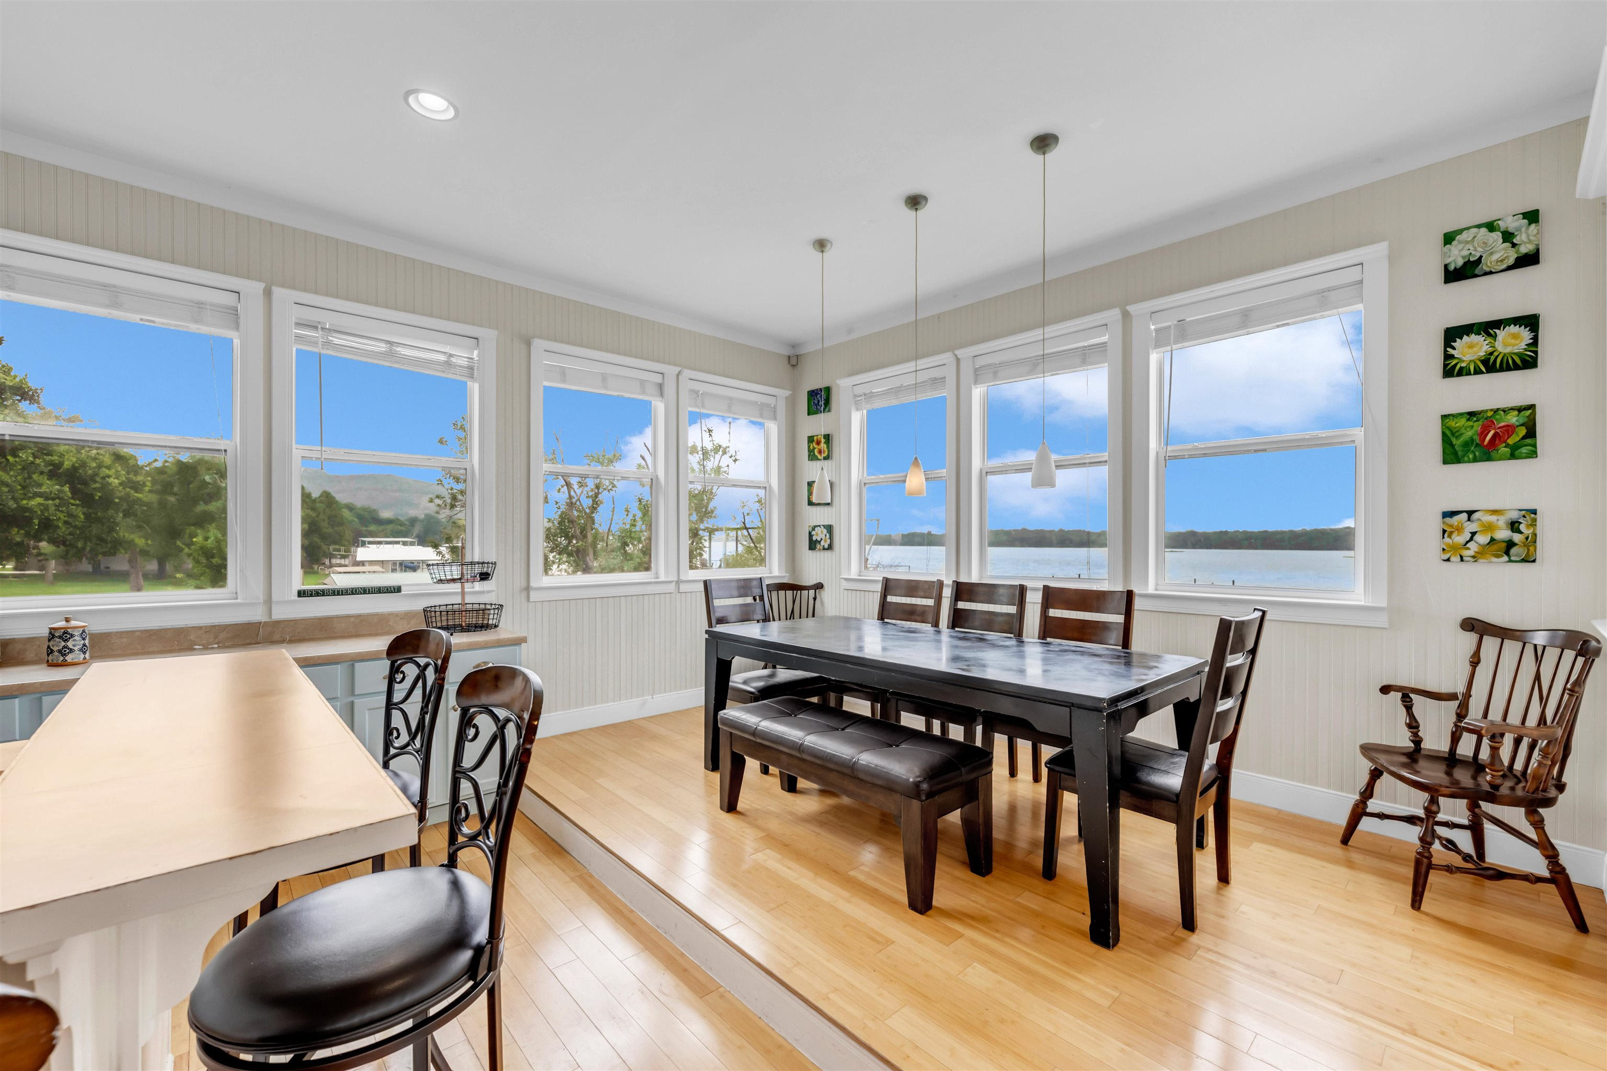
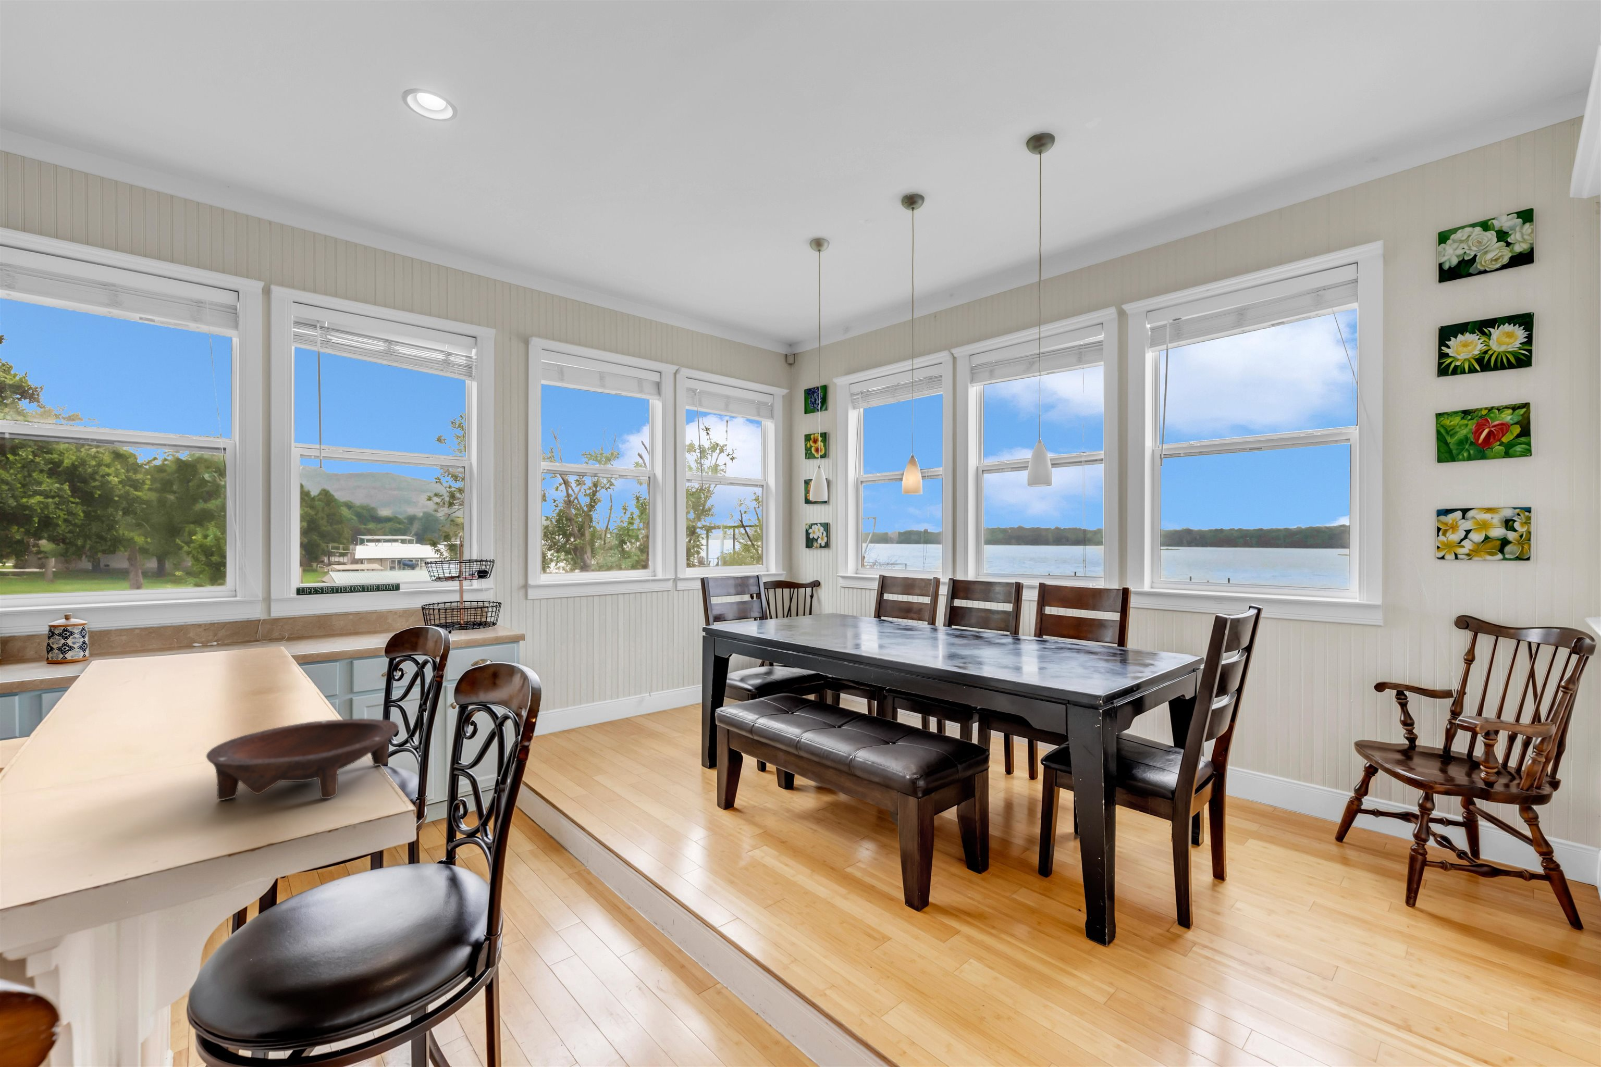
+ bowl [206,718,399,800]
